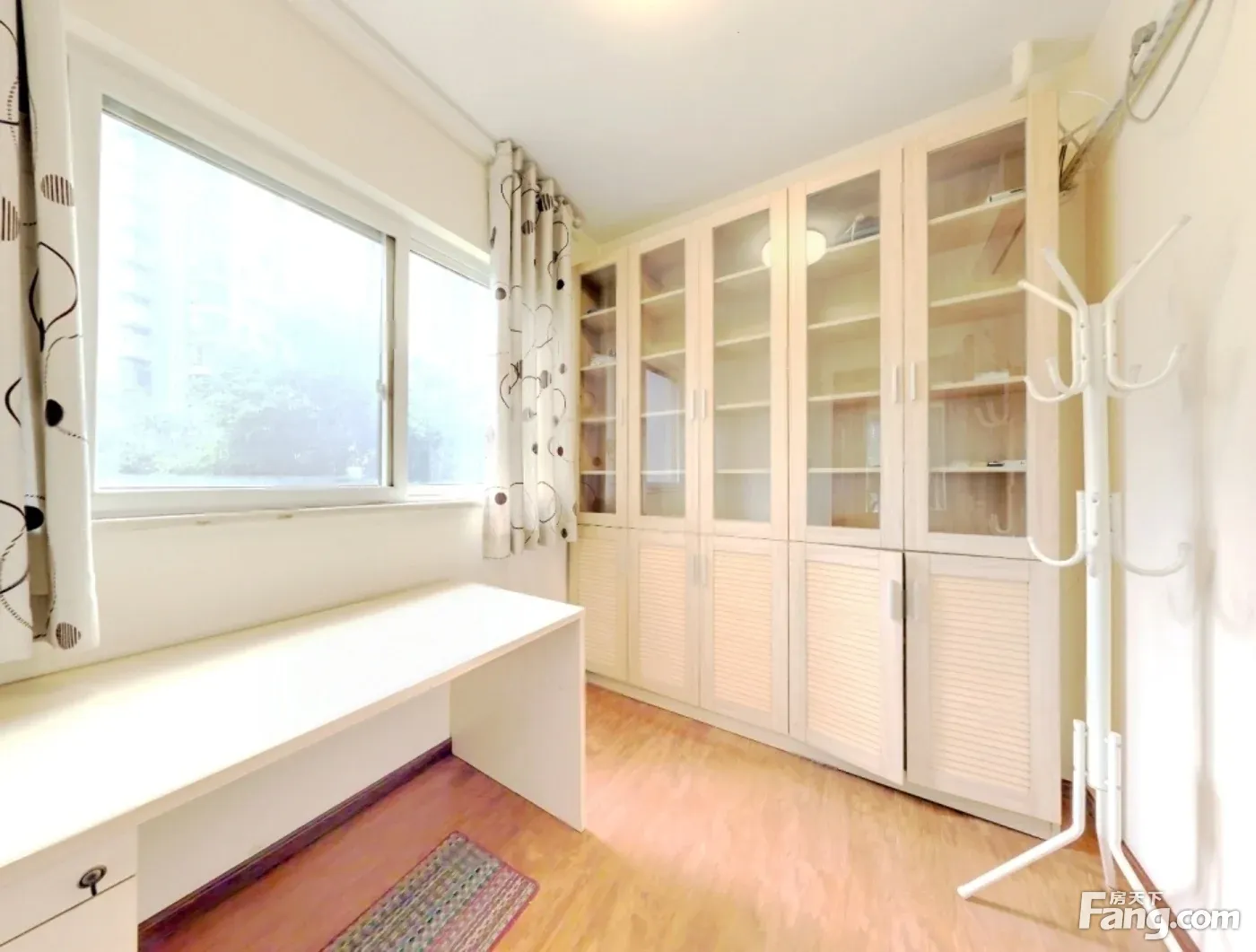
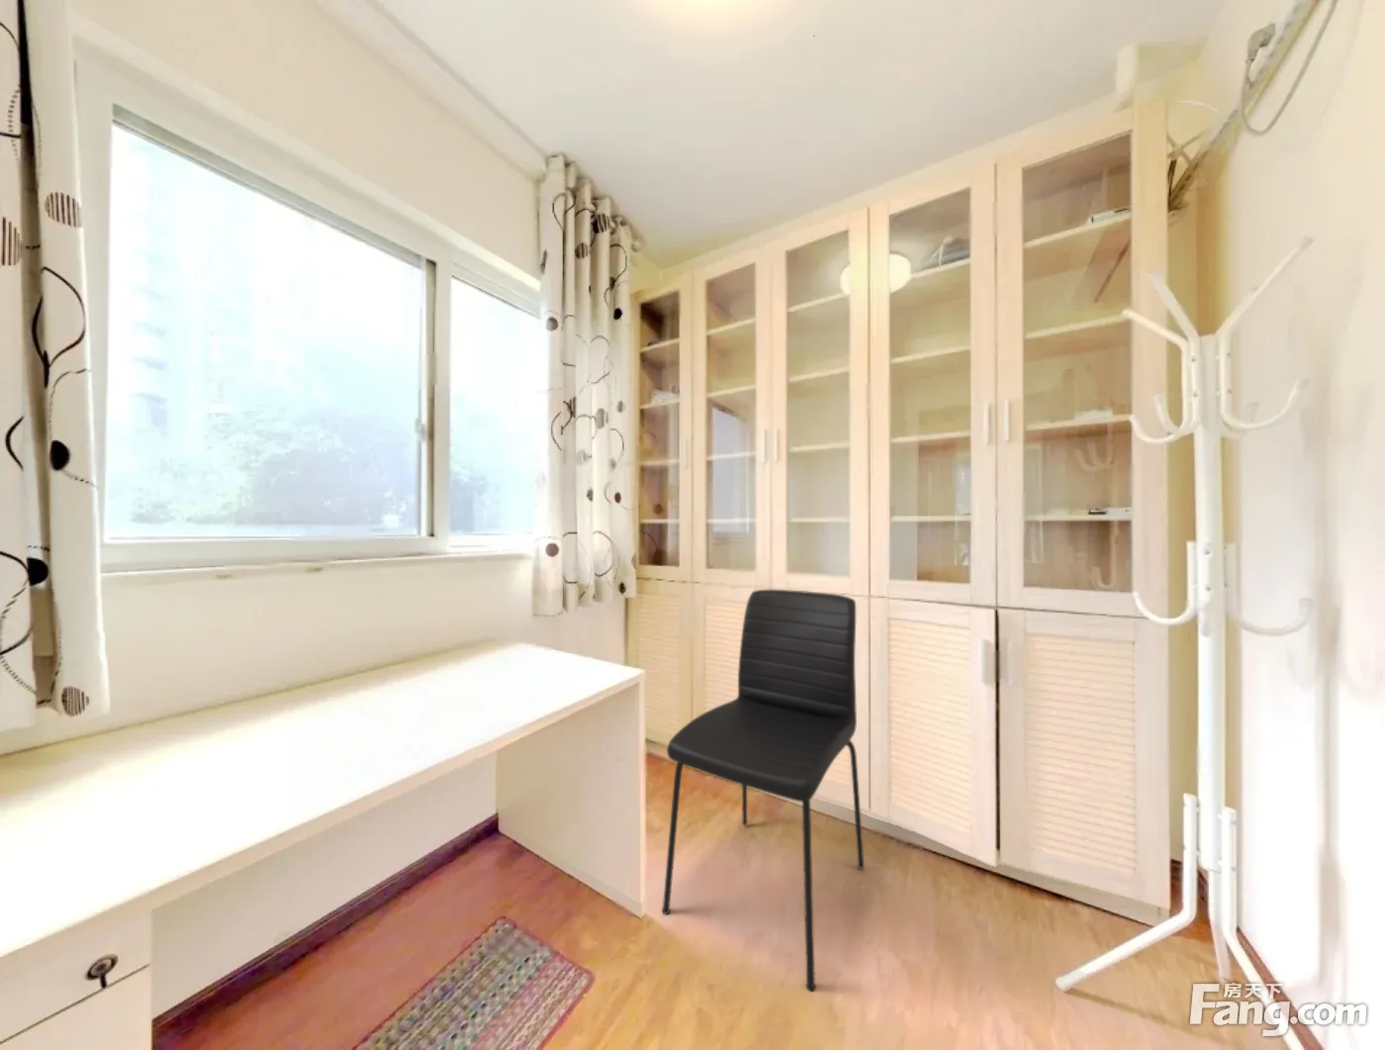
+ chair [661,589,866,993]
